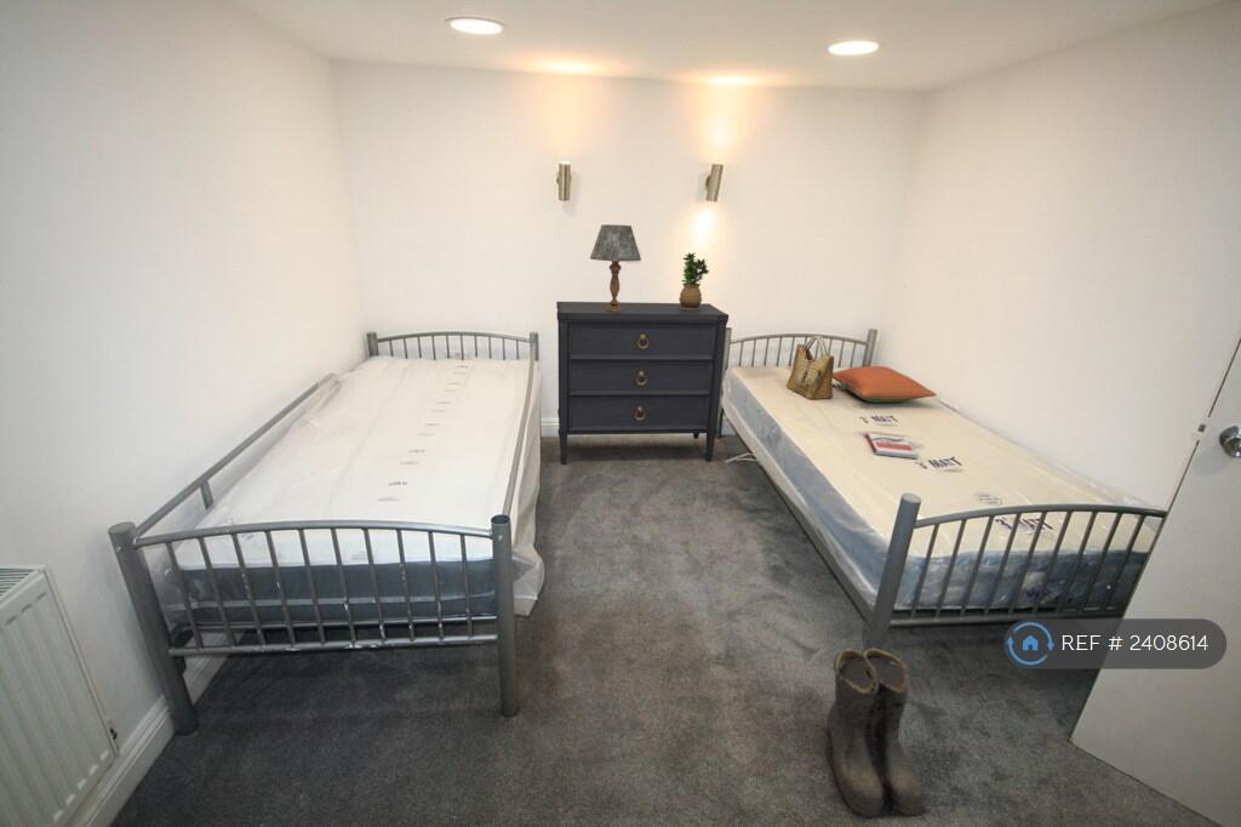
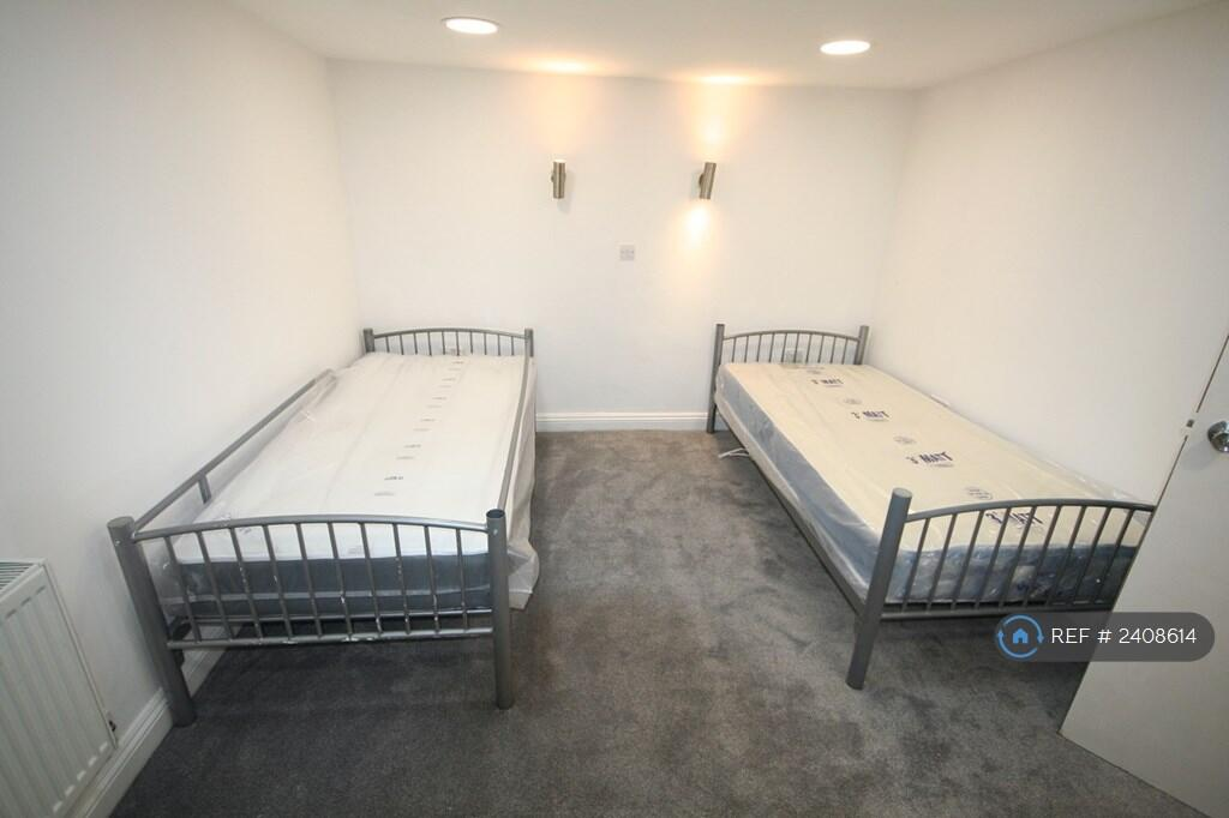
- pillow [833,365,938,403]
- table lamp [589,223,642,312]
- grocery bag [785,335,835,400]
- boots [824,646,932,822]
- potted plant [677,252,710,310]
- dresser [555,301,730,464]
- book [865,432,917,460]
